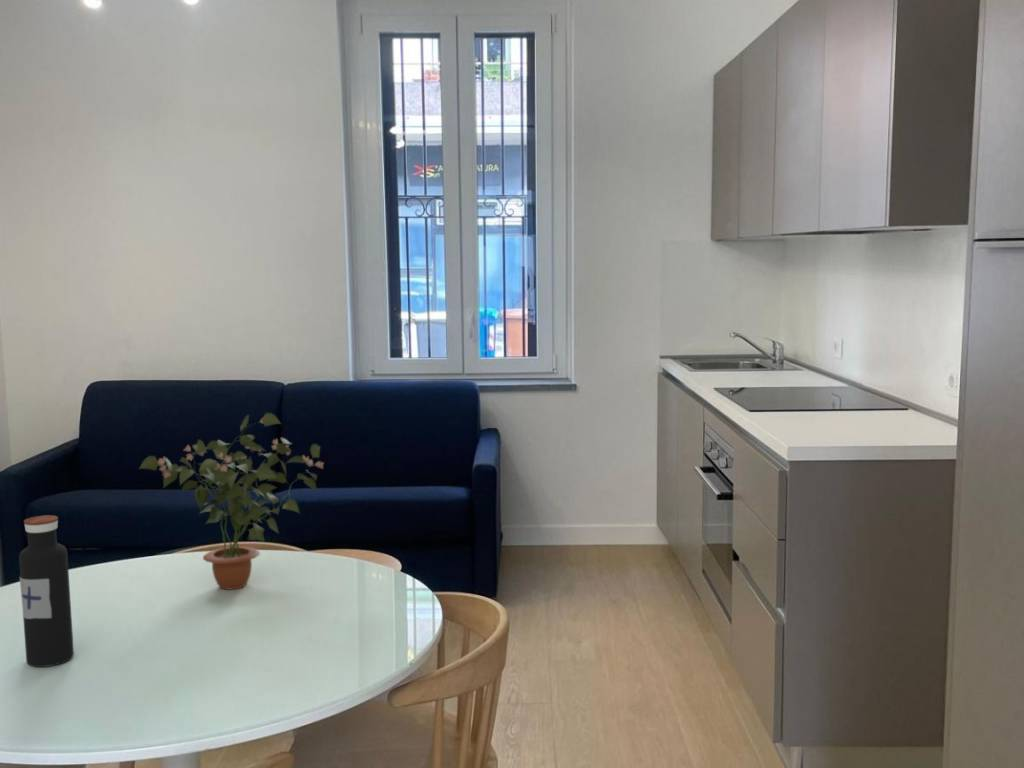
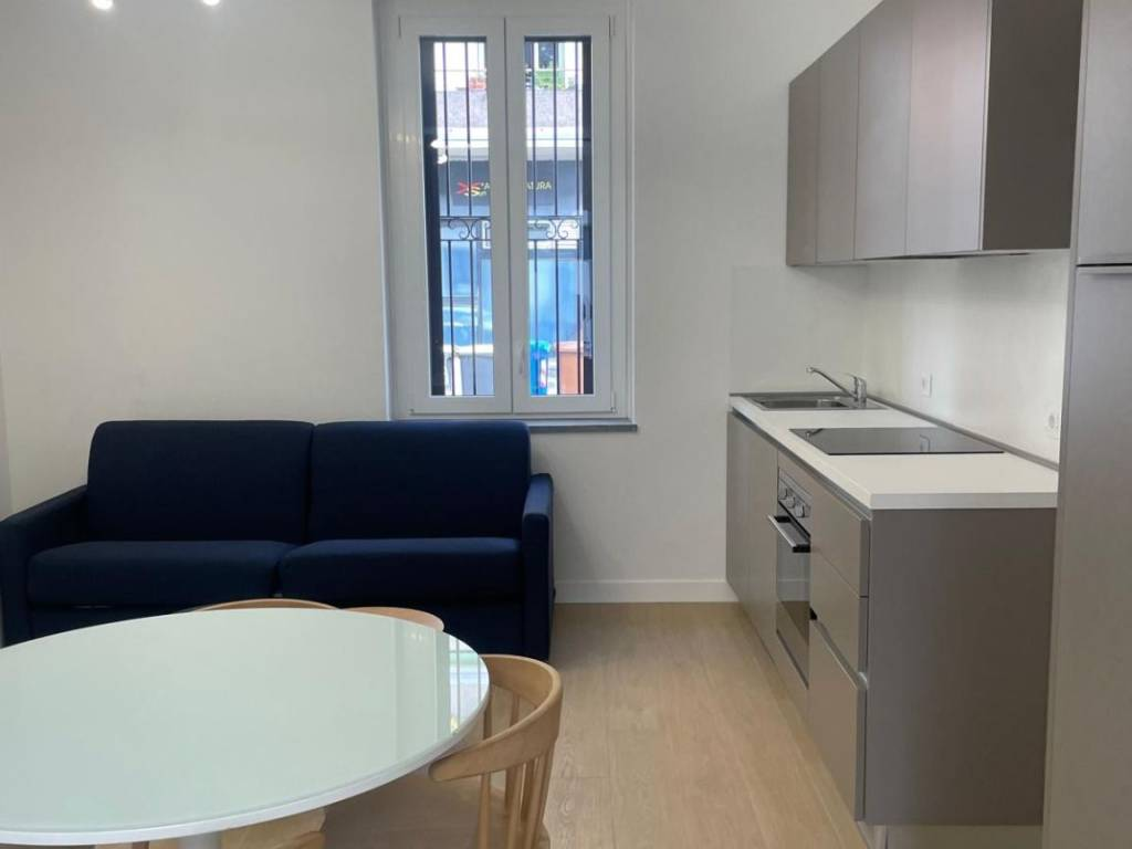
- water bottle [18,514,75,668]
- potted plant [138,412,325,591]
